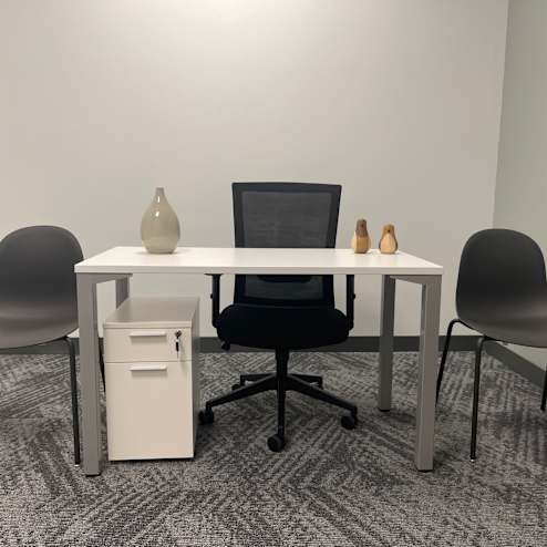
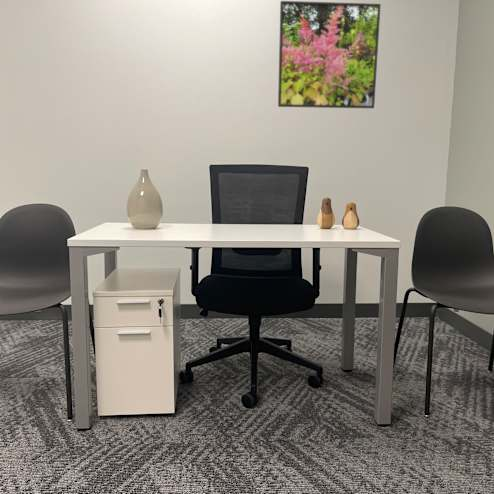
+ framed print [277,0,382,109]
